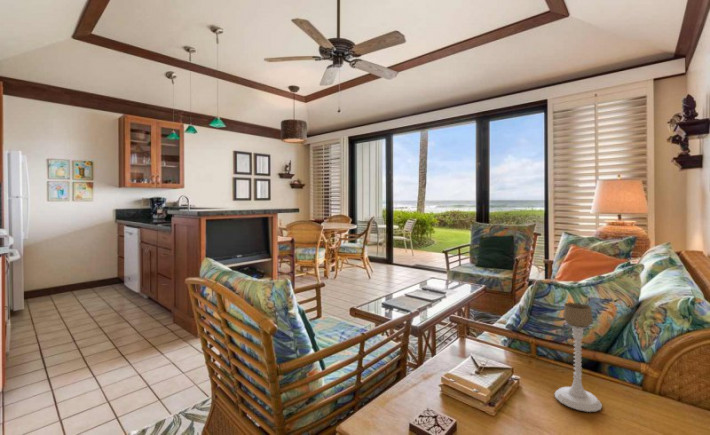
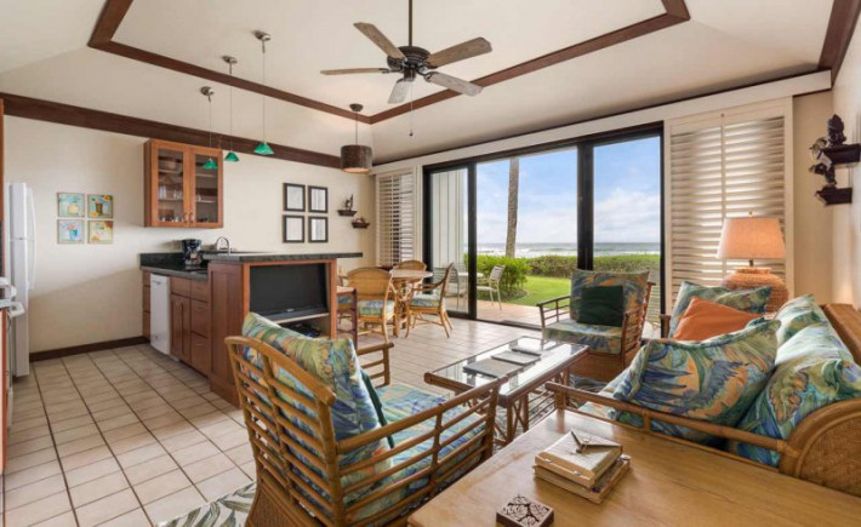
- candle holder [554,301,603,413]
